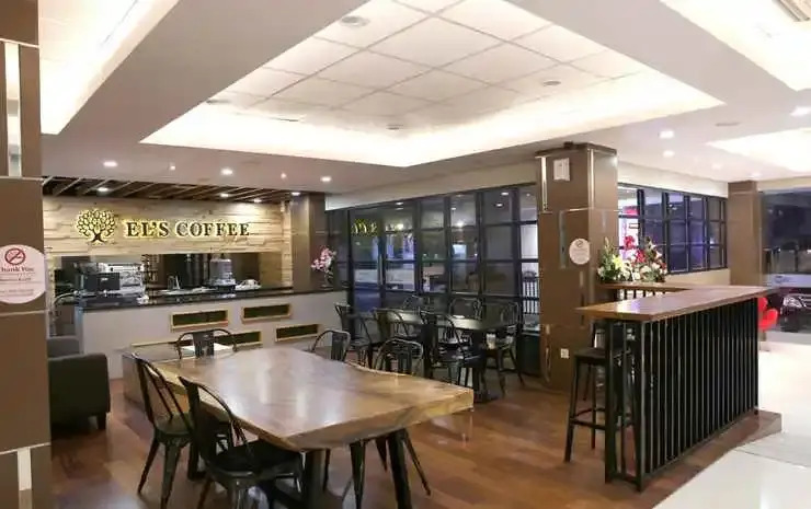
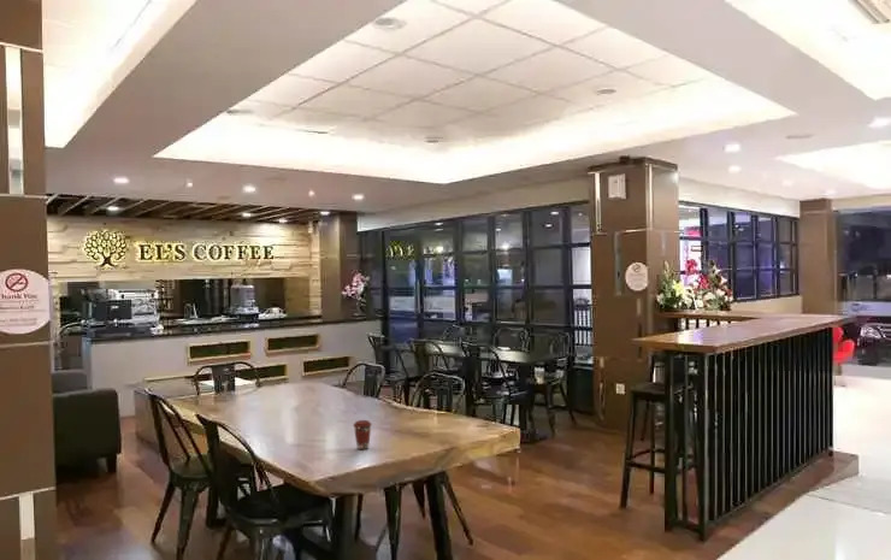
+ coffee cup [352,419,373,450]
